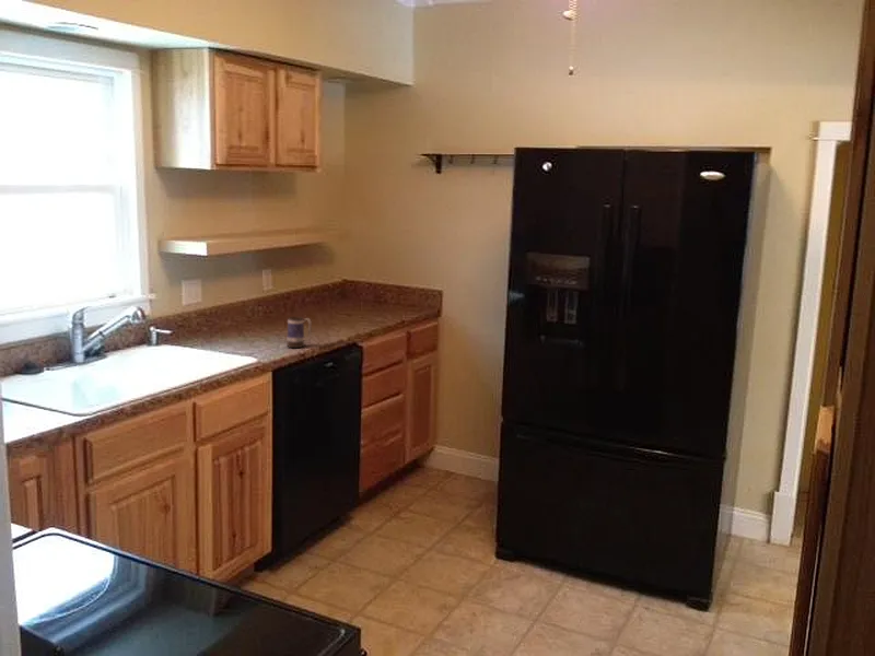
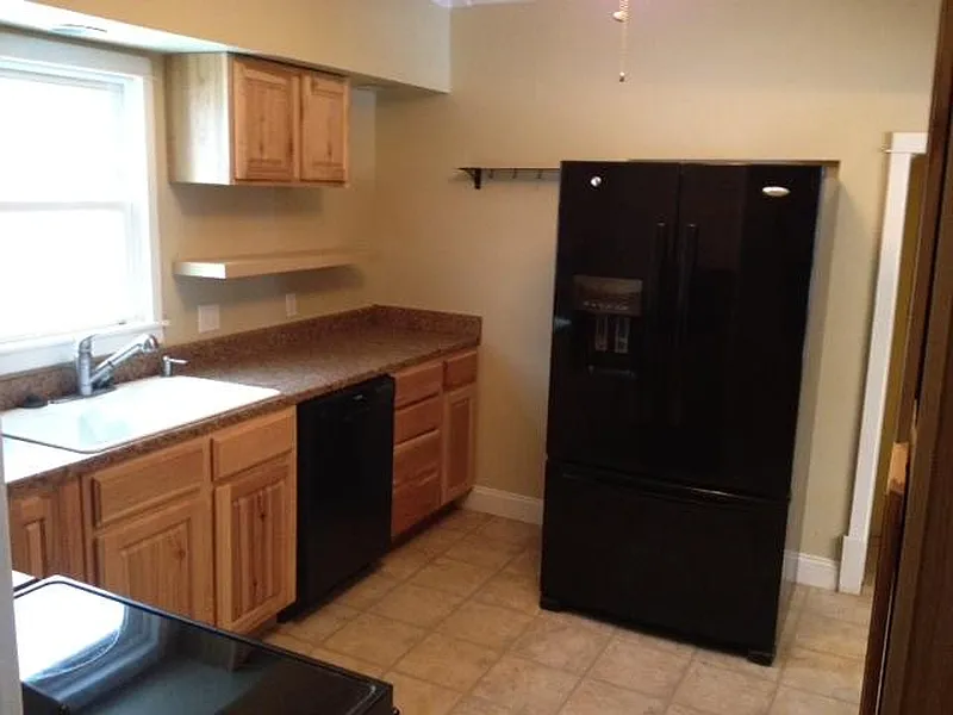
- mug [285,316,313,349]
